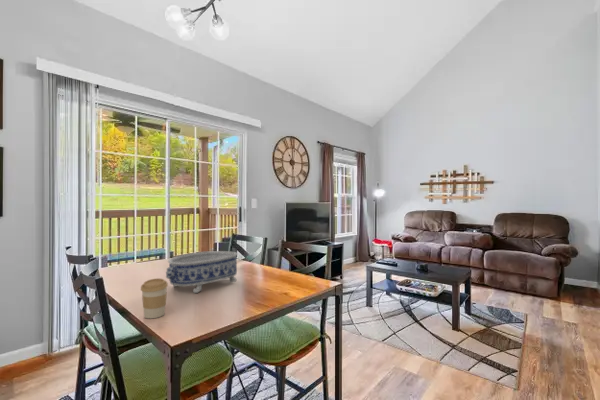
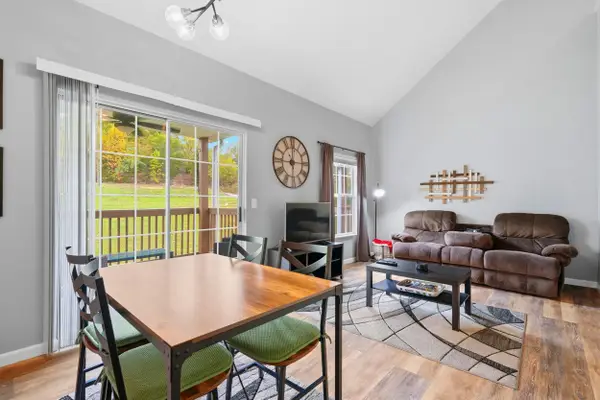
- decorative bowl [165,250,239,294]
- coffee cup [140,277,169,319]
